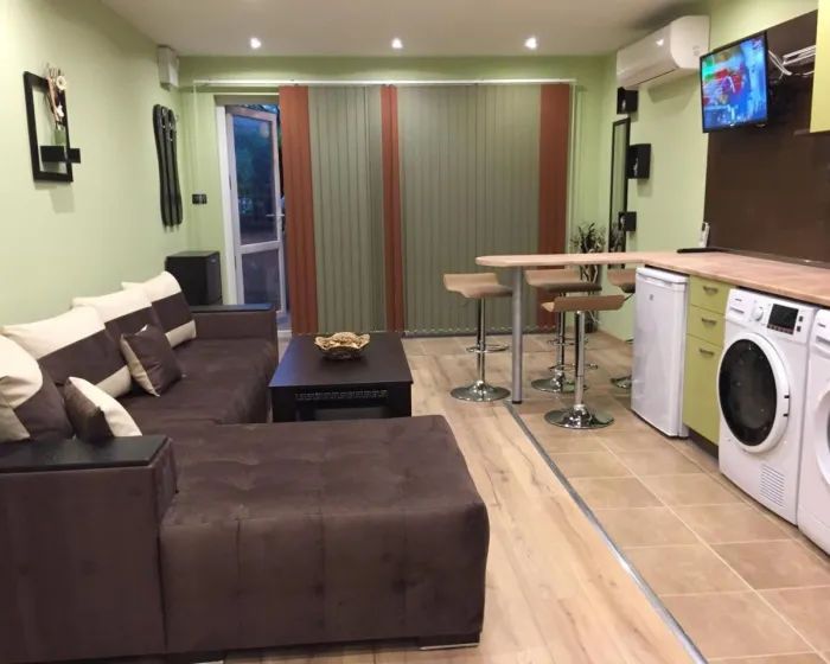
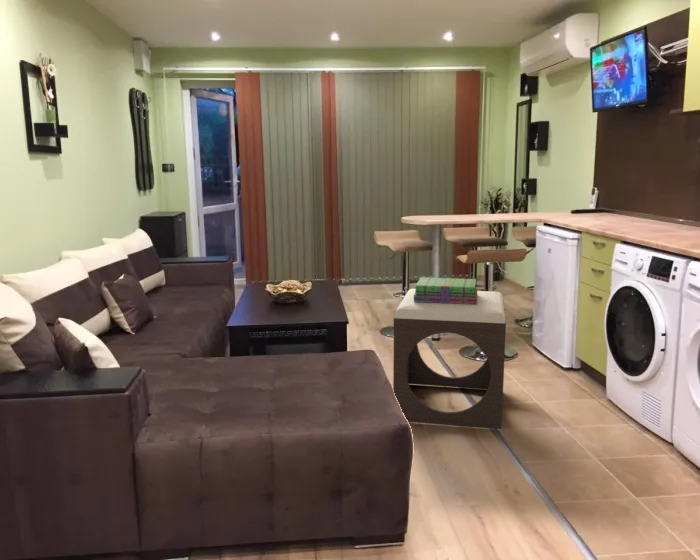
+ footstool [392,288,507,430]
+ stack of books [414,276,478,304]
